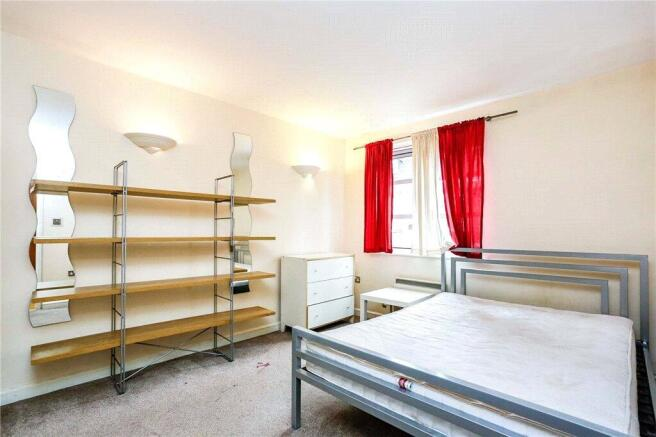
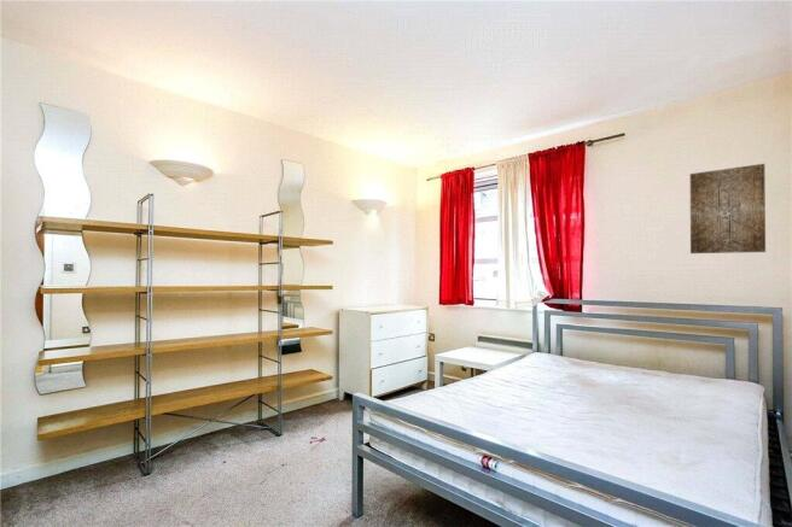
+ wall art [689,163,767,254]
